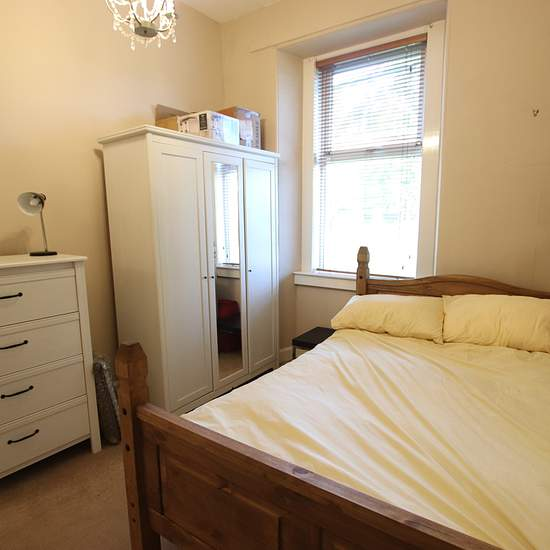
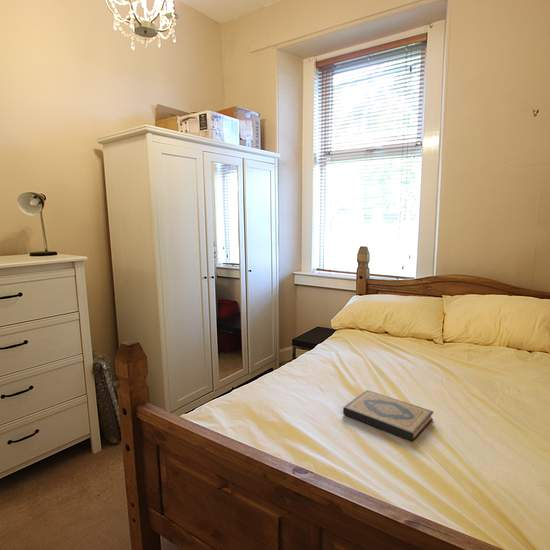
+ hardback book [342,389,434,442]
